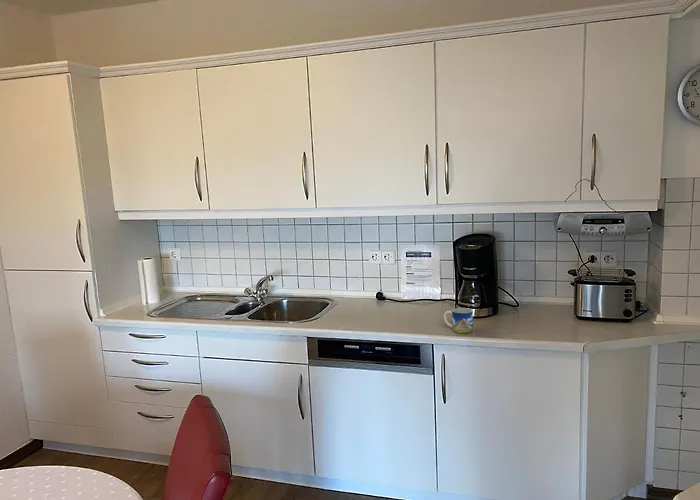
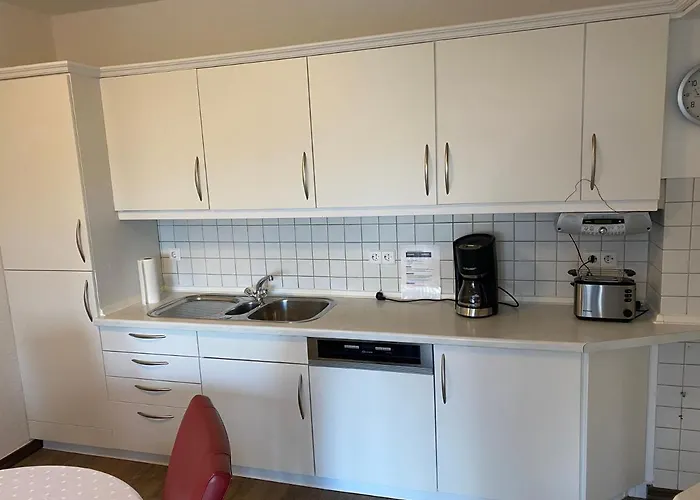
- mug [443,307,474,334]
